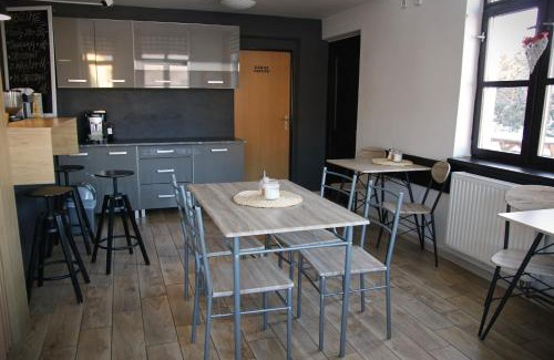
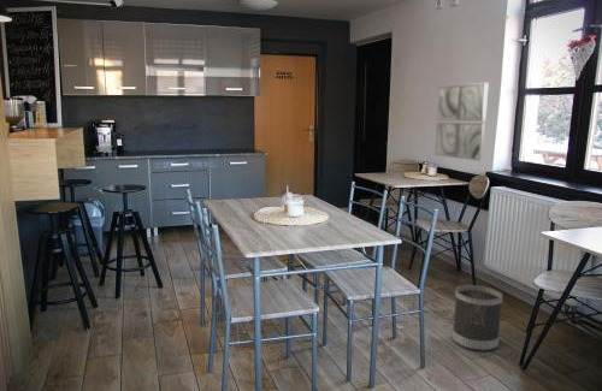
+ wall art [433,82,490,162]
+ wastebasket [452,284,504,353]
